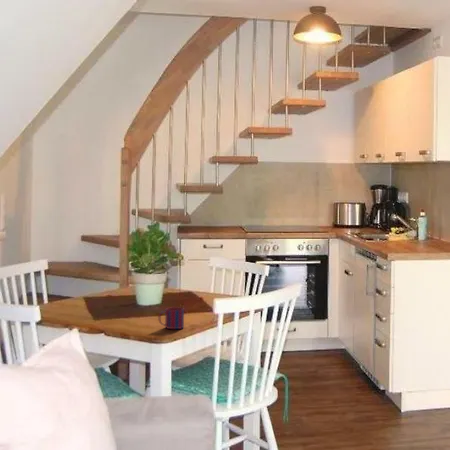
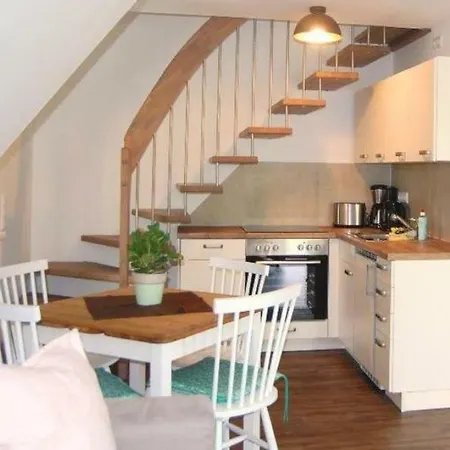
- mug [157,306,185,330]
